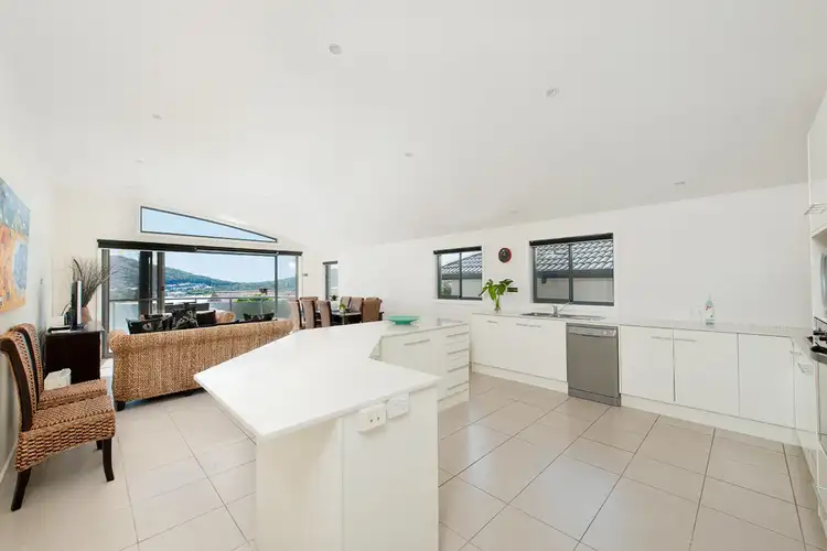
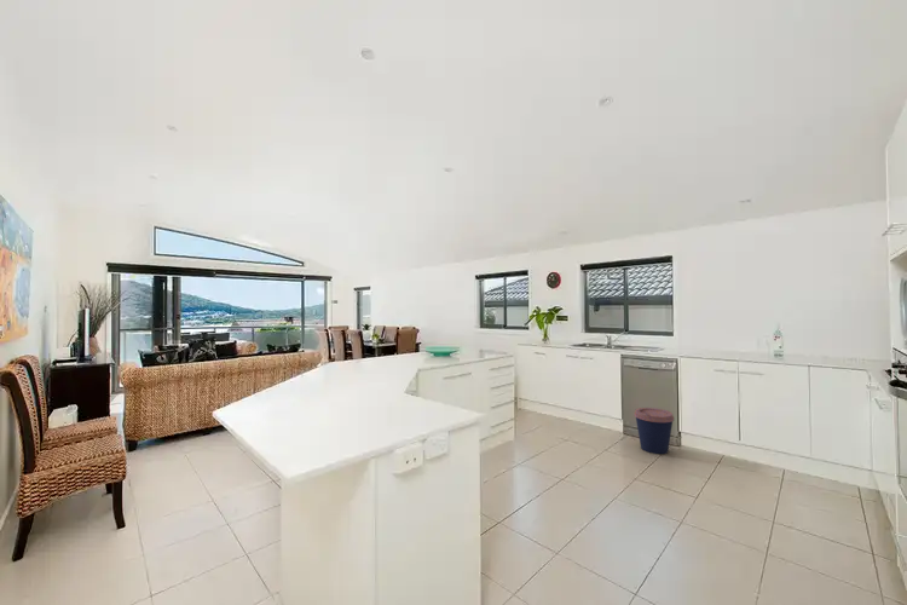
+ coffee cup [634,407,675,455]
